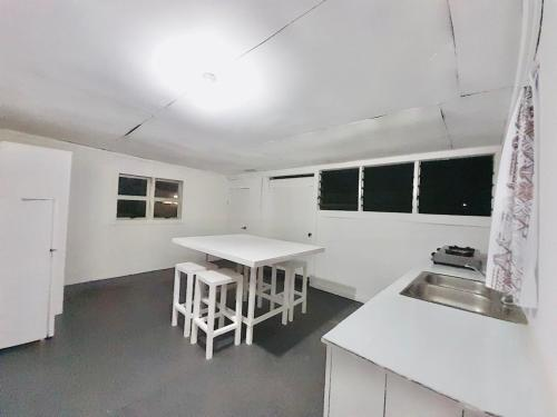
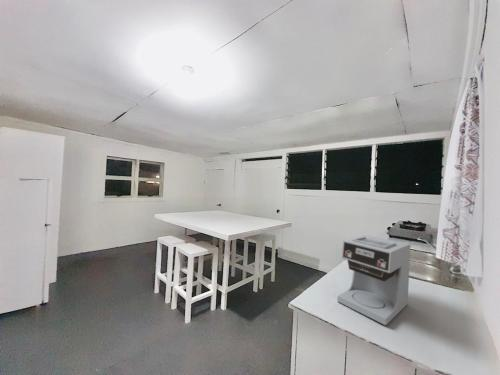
+ coffee maker [336,234,411,326]
